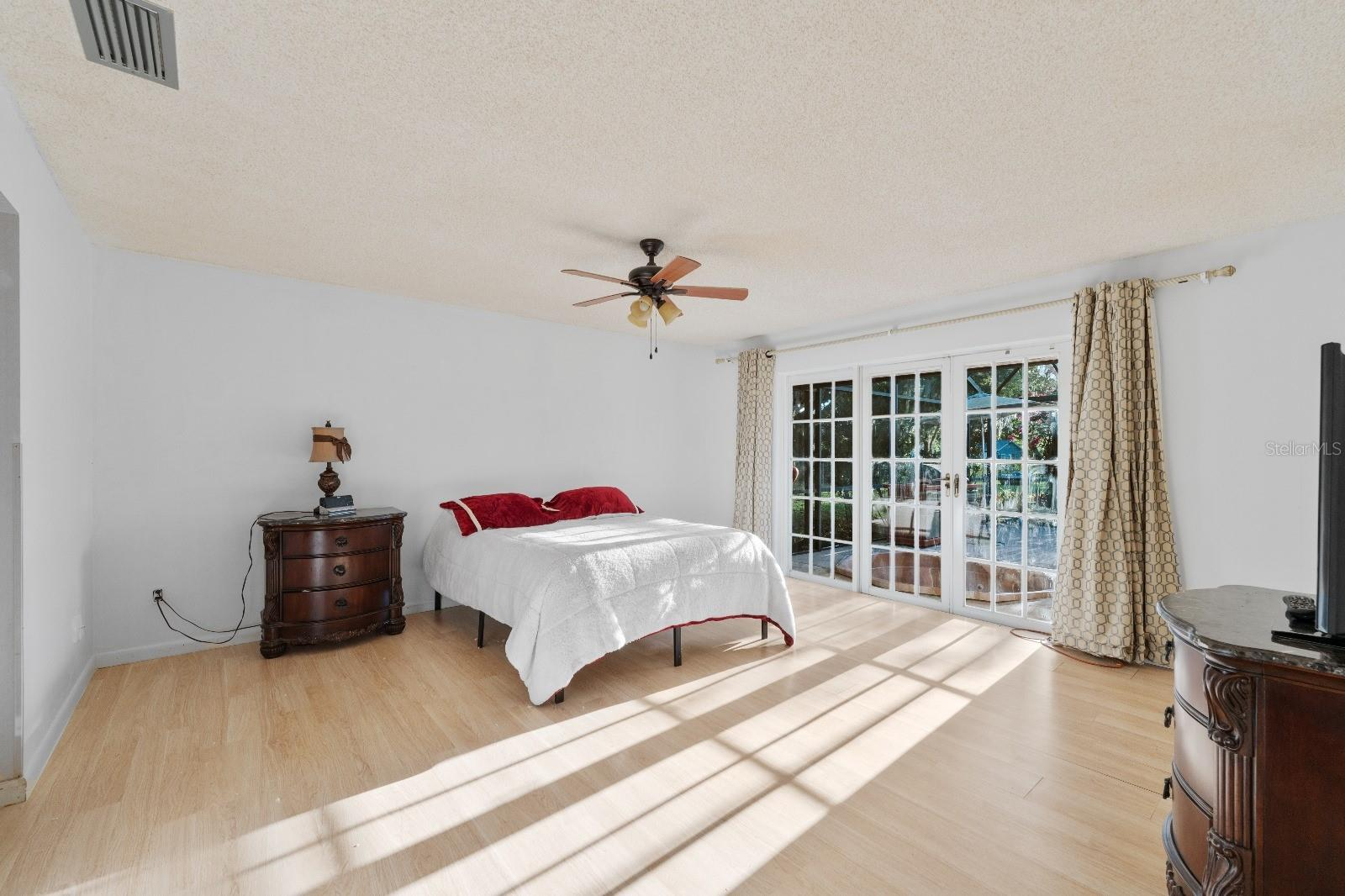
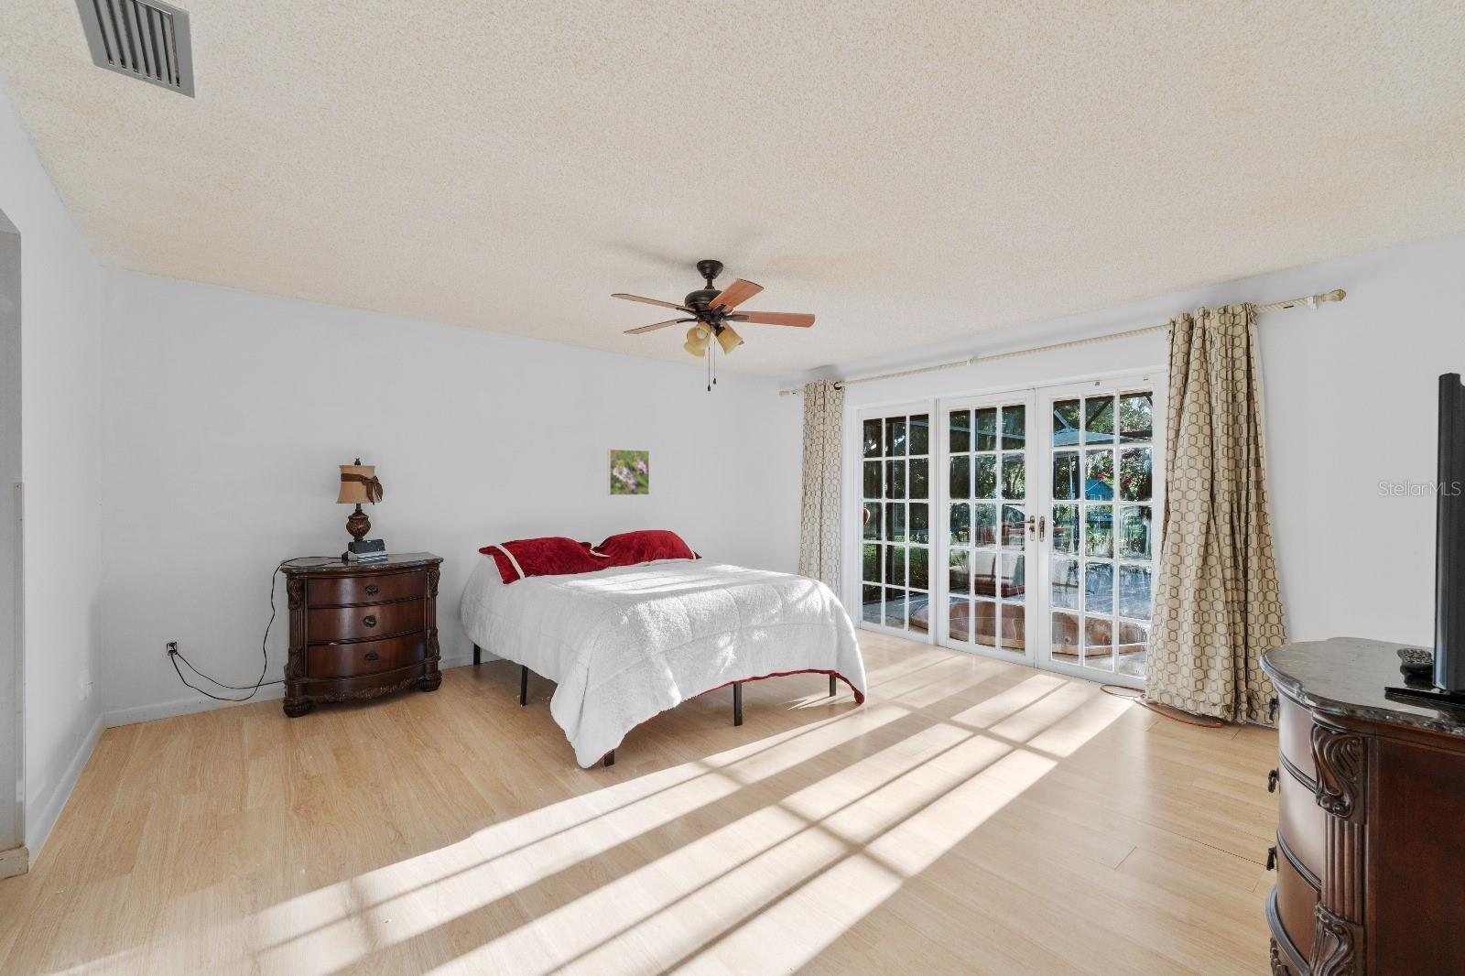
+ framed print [607,448,650,497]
